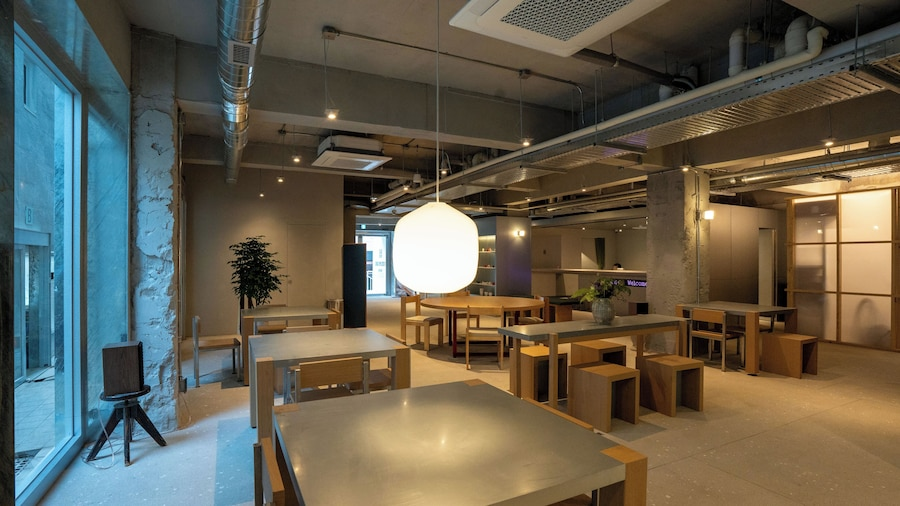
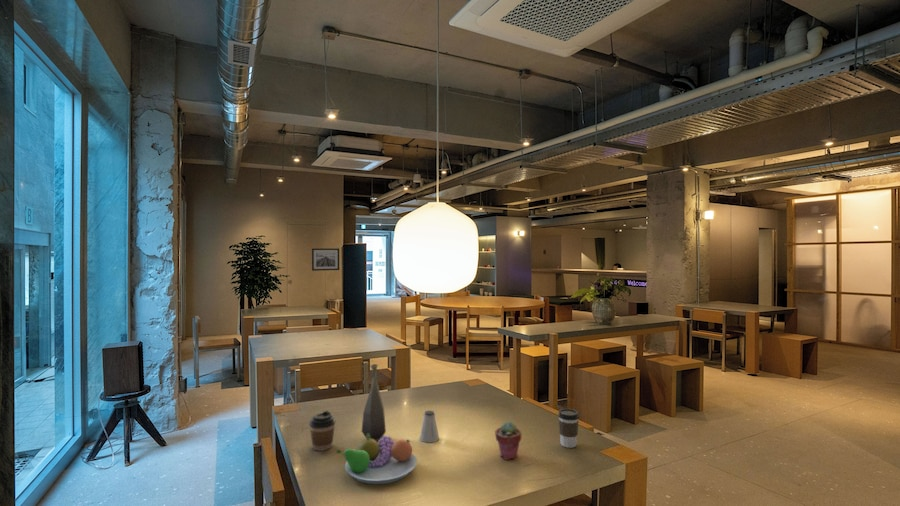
+ fruit bowl [336,434,418,485]
+ bottle [361,363,387,441]
+ potted succulent [494,421,522,461]
+ saltshaker [419,410,440,443]
+ wall art [311,248,340,272]
+ coffee cup [308,410,336,452]
+ coffee cup [557,408,580,449]
